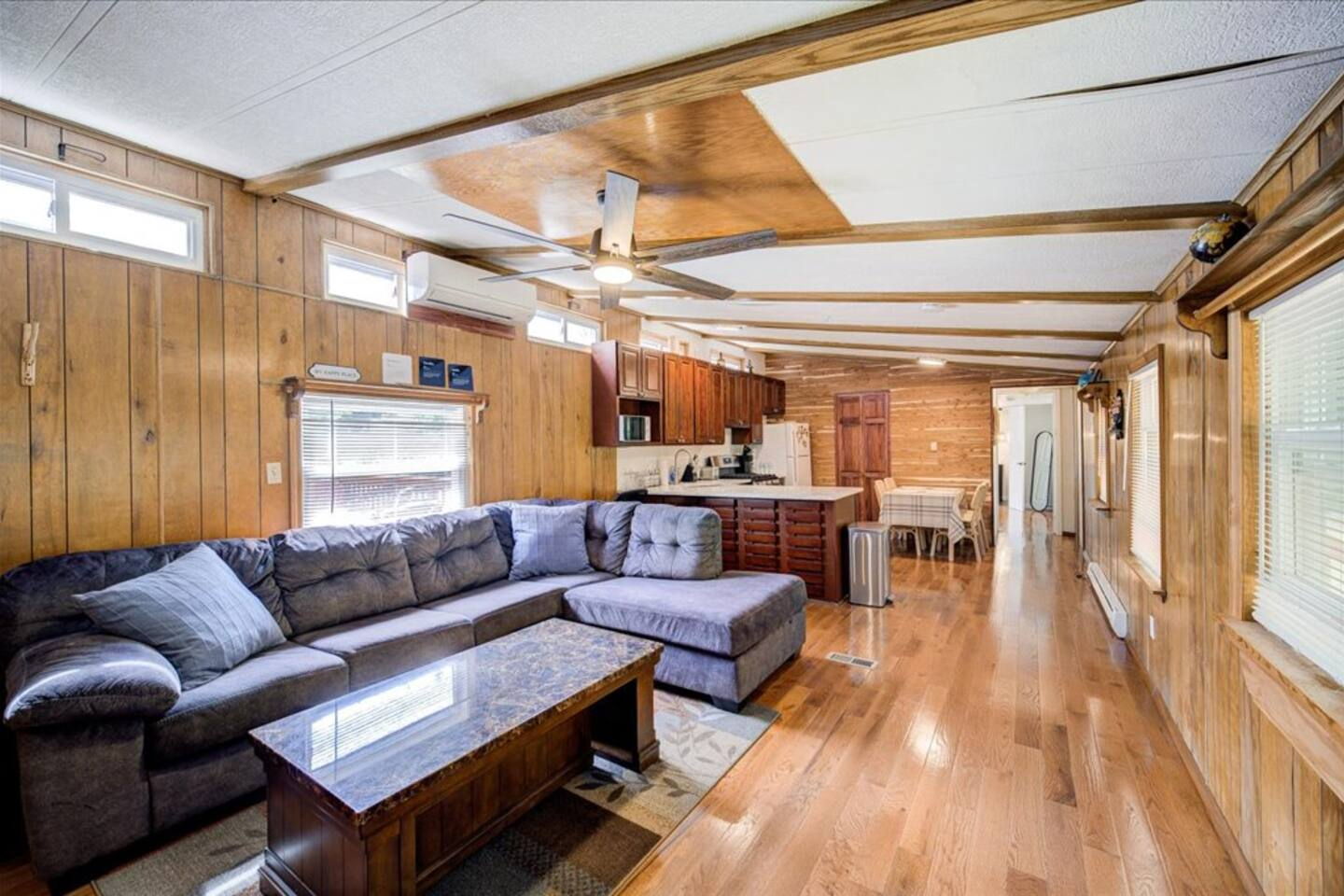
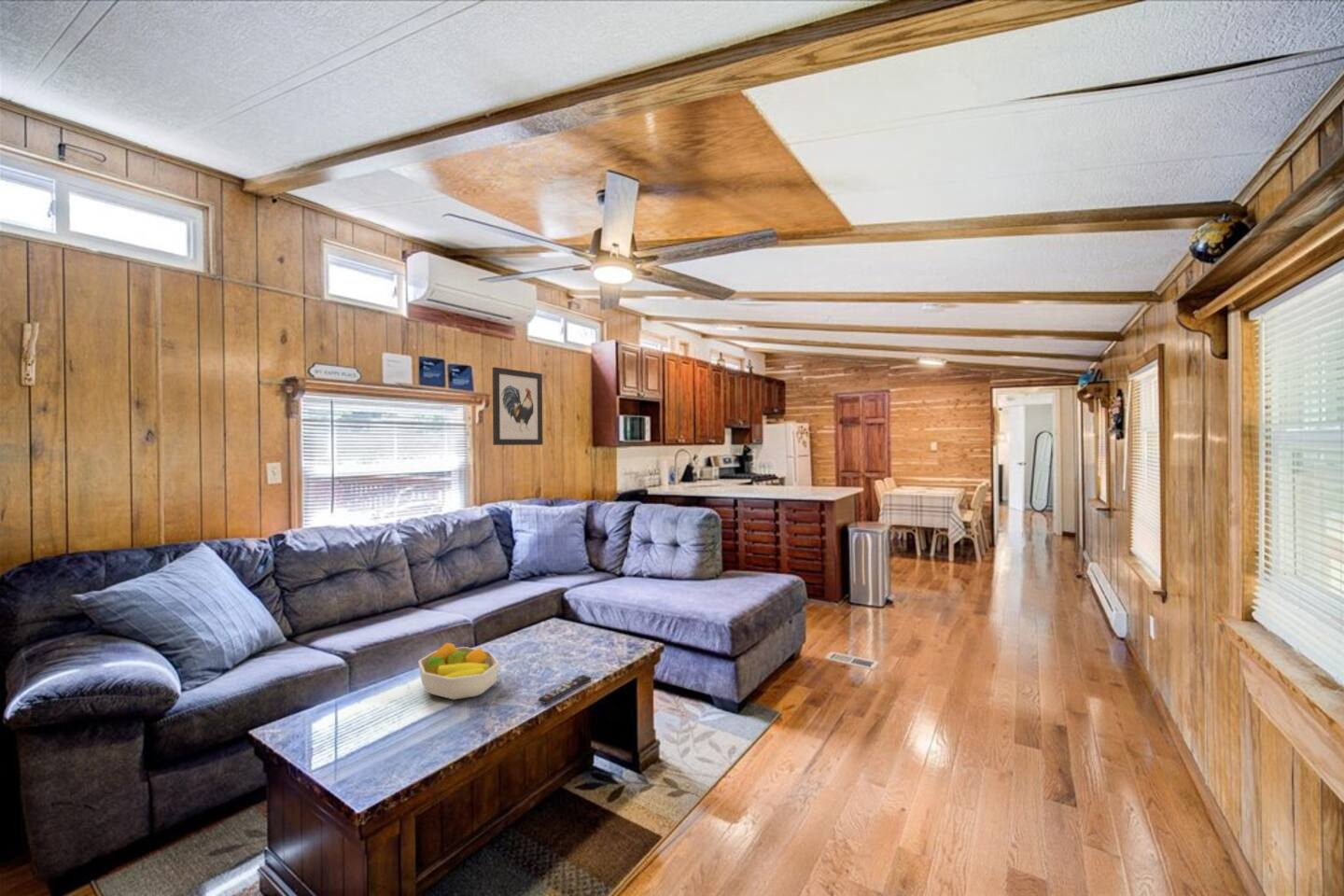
+ wall art [492,366,544,446]
+ fruit bowl [417,642,500,701]
+ remote control [538,674,593,705]
